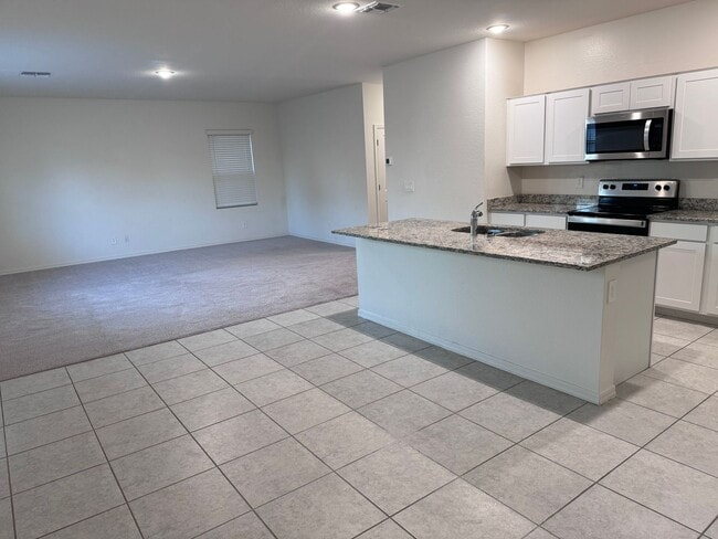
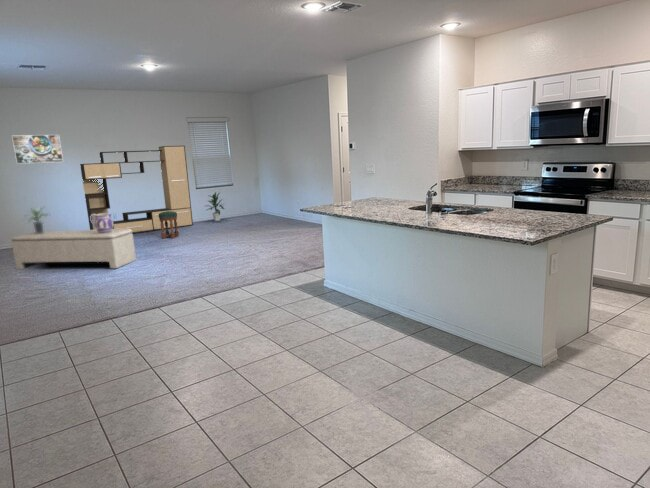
+ media console [79,145,194,234]
+ stool [158,211,180,240]
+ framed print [11,134,64,165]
+ indoor plant [203,191,225,222]
+ pitcher [90,213,113,233]
+ potted plant [22,206,52,234]
+ bench [11,229,137,270]
